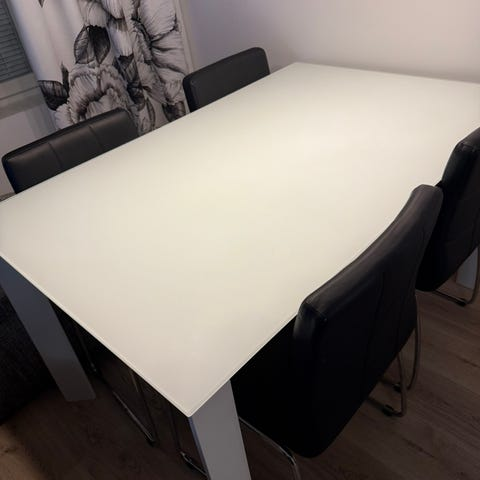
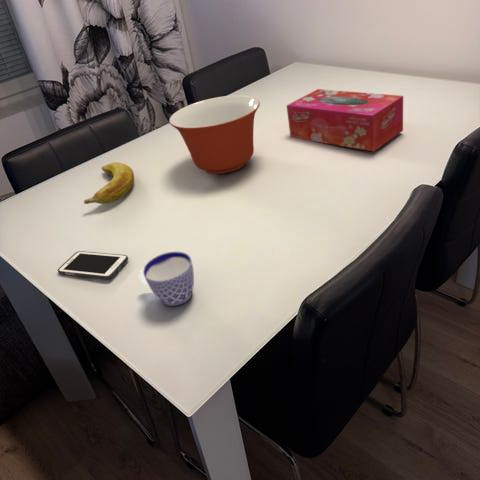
+ cell phone [57,250,129,280]
+ mixing bowl [168,94,261,175]
+ cup [138,251,195,307]
+ banana [83,161,135,205]
+ tissue box [285,88,404,152]
